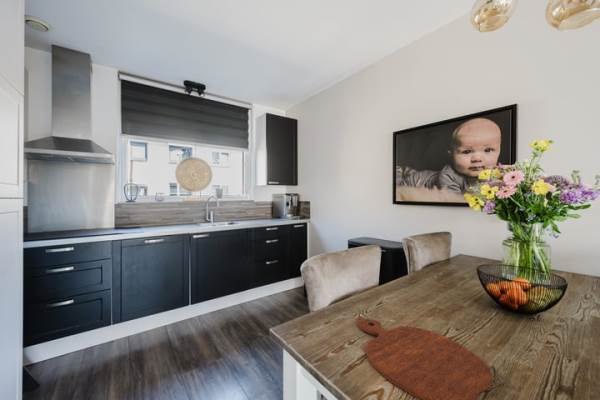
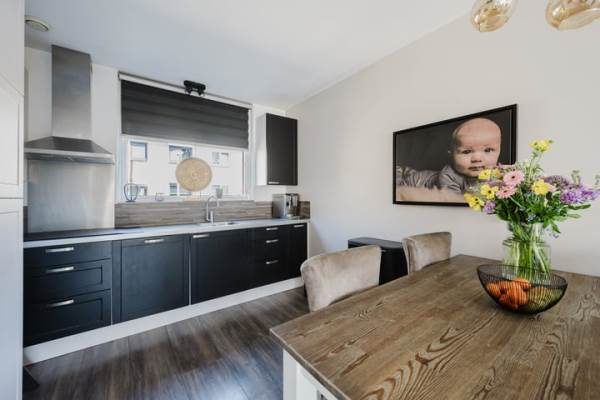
- cutting board [356,316,493,400]
